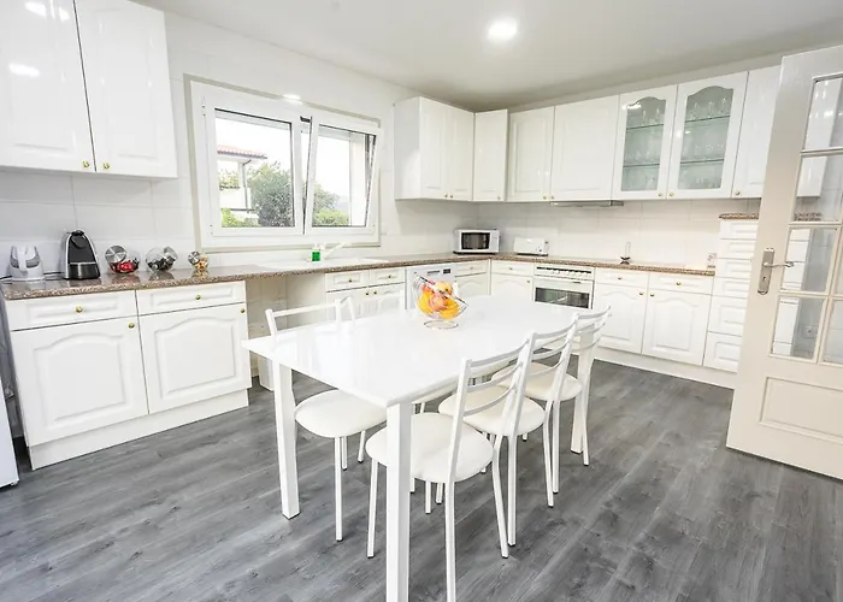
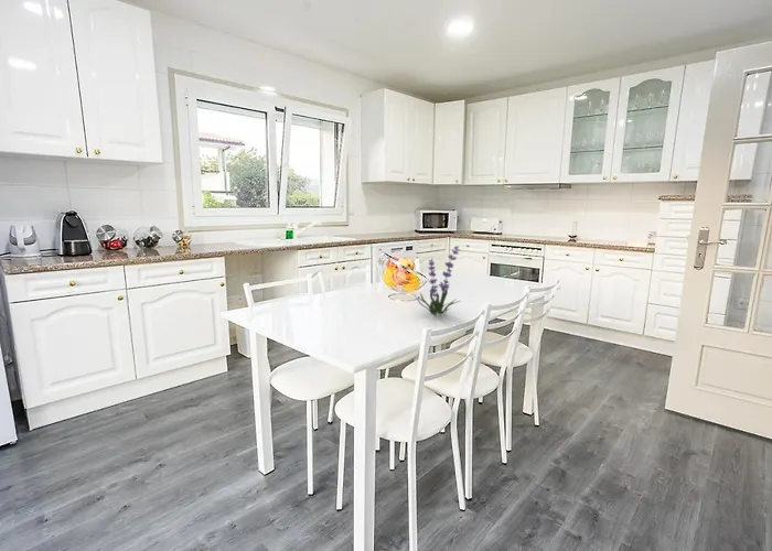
+ plant [414,245,462,317]
